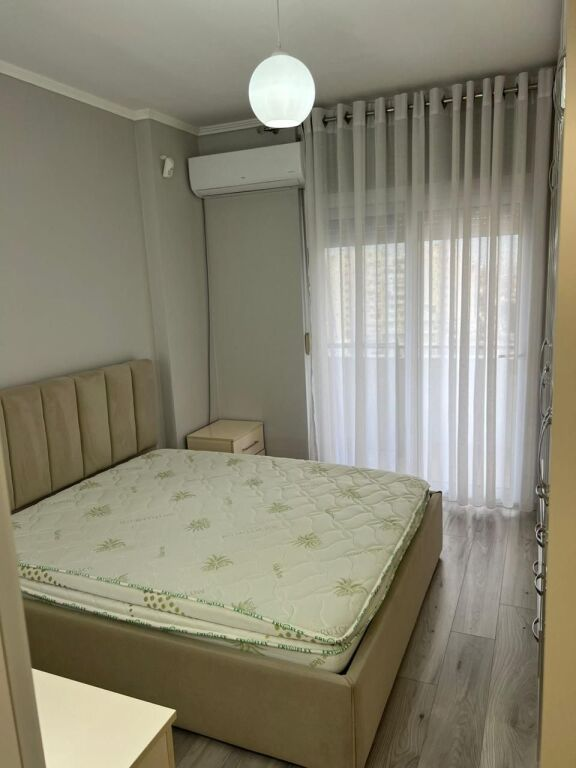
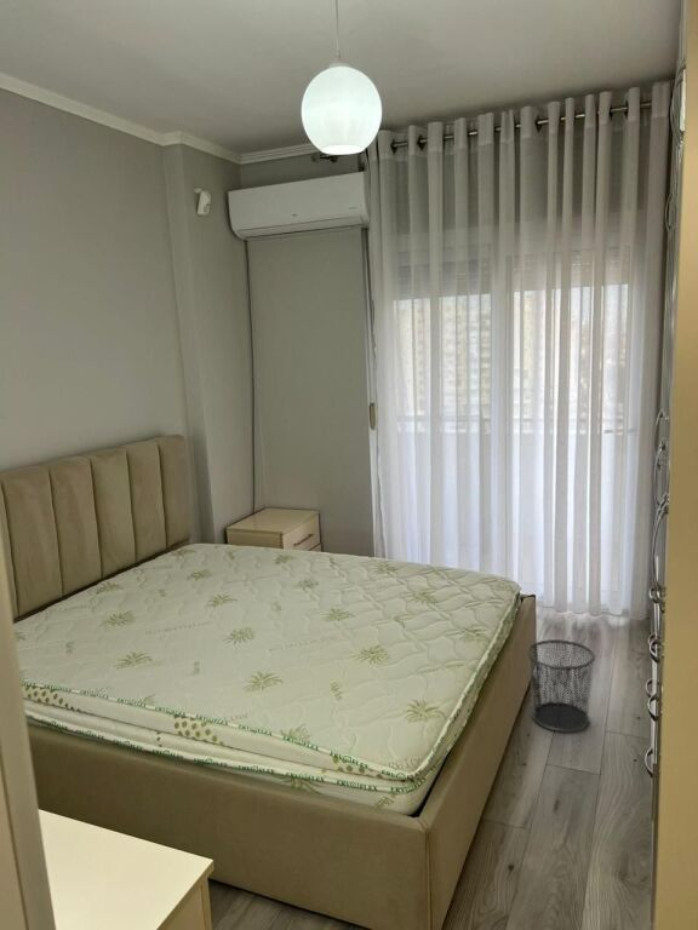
+ waste bin [526,638,596,733]
